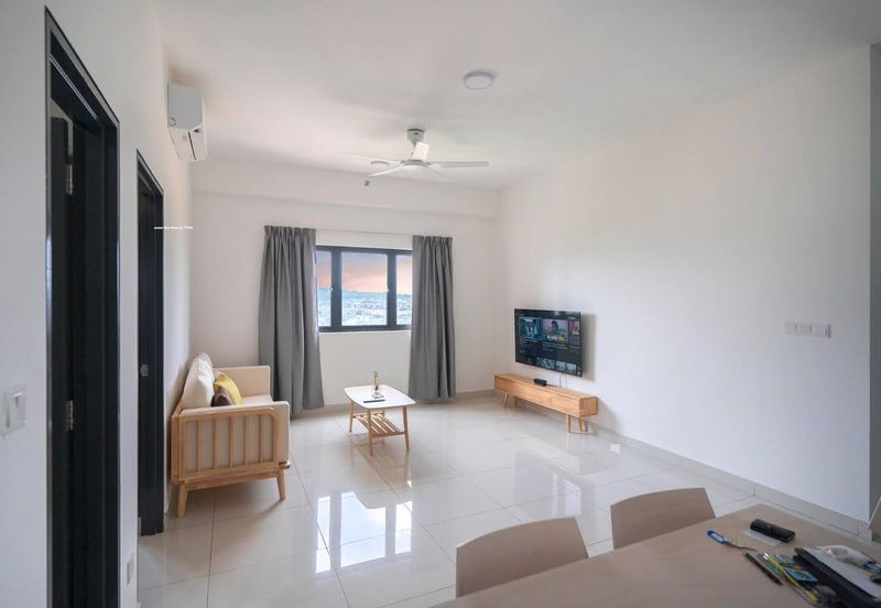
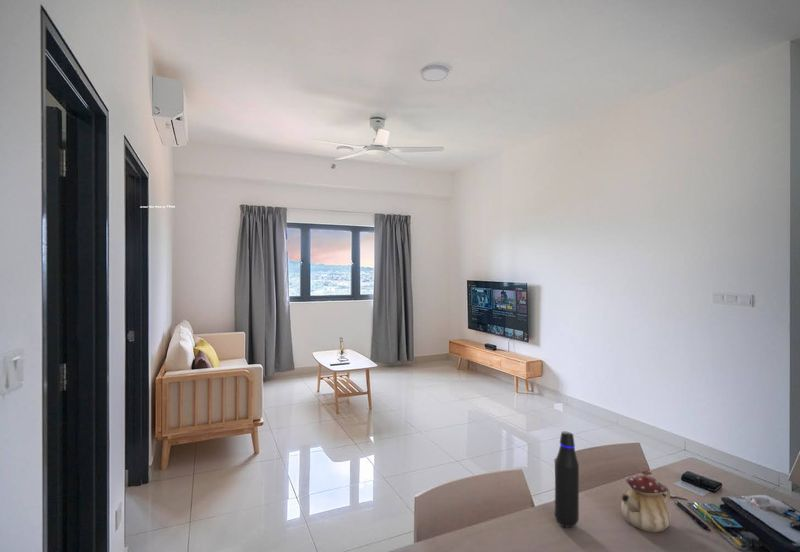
+ water bottle [554,430,580,529]
+ teapot [620,469,672,534]
